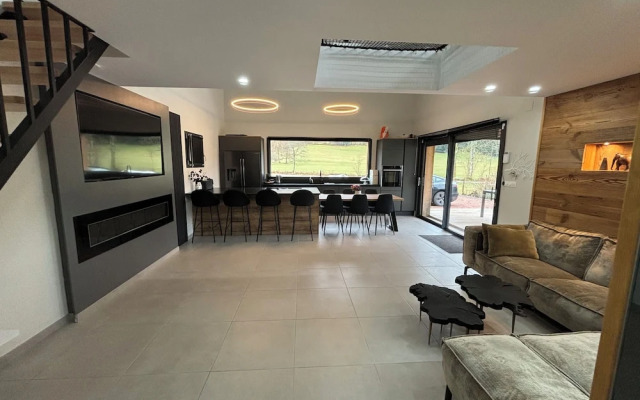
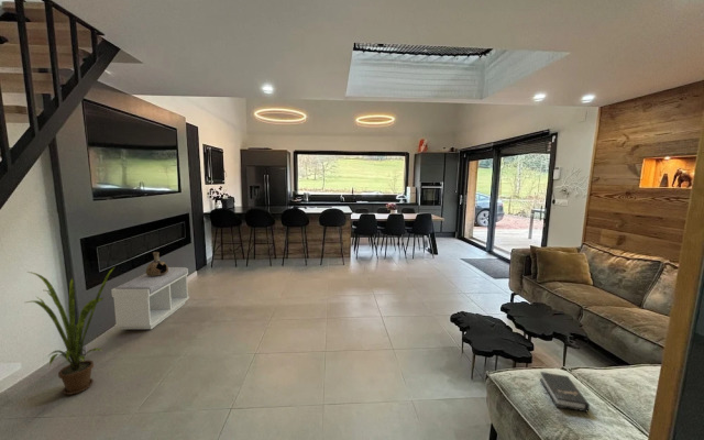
+ house plant [25,266,116,396]
+ bench [110,266,190,330]
+ hardback book [539,371,591,413]
+ ceramic vessel [145,251,169,276]
